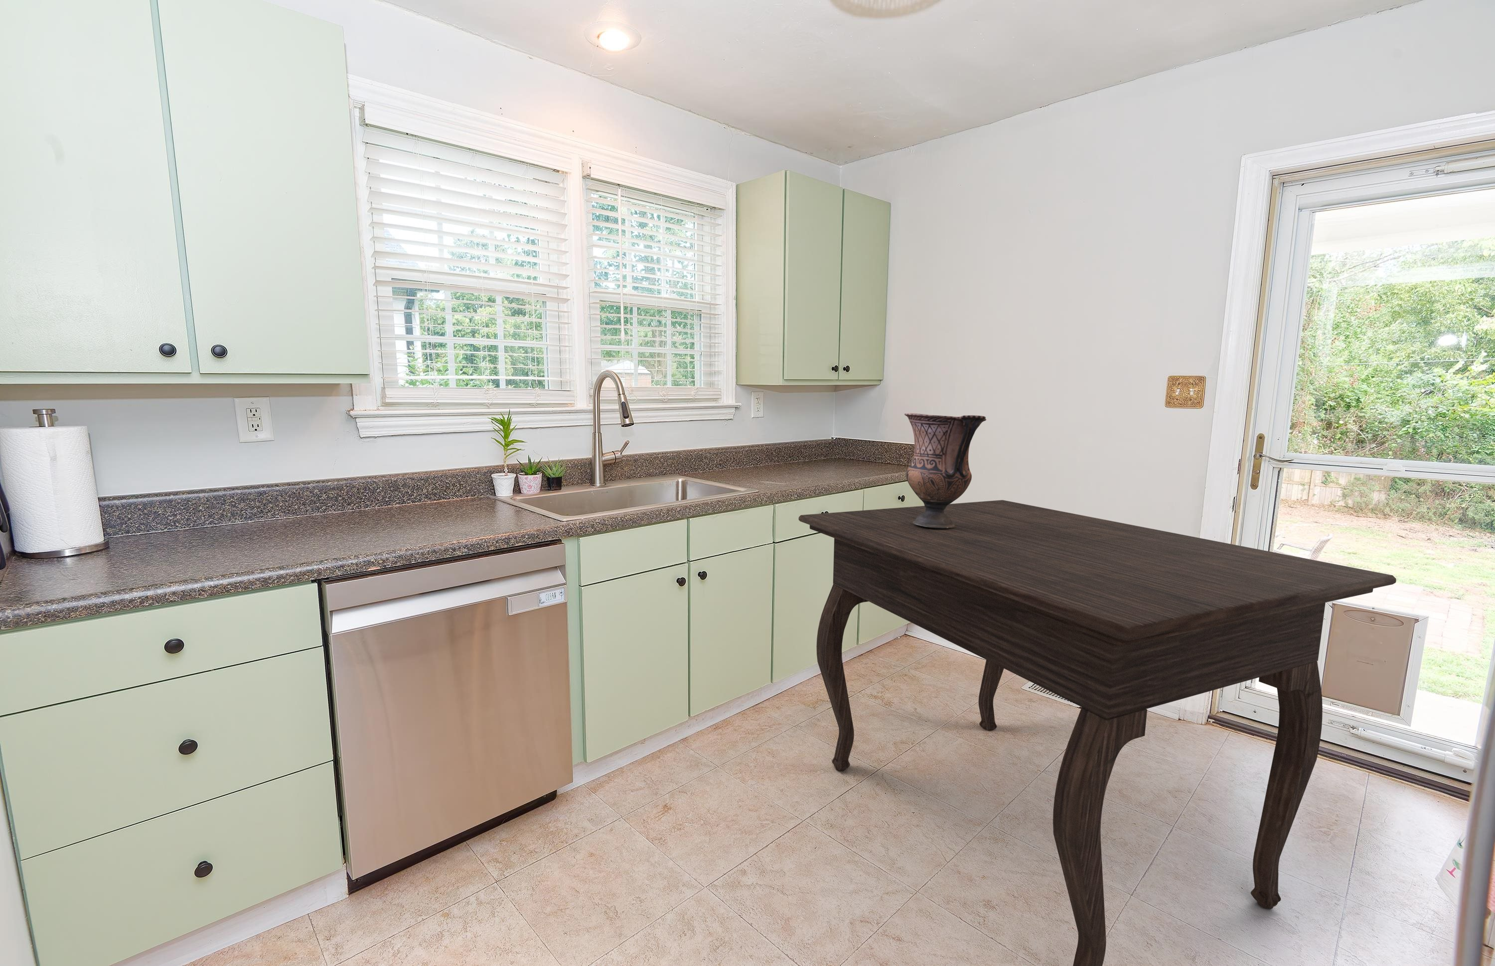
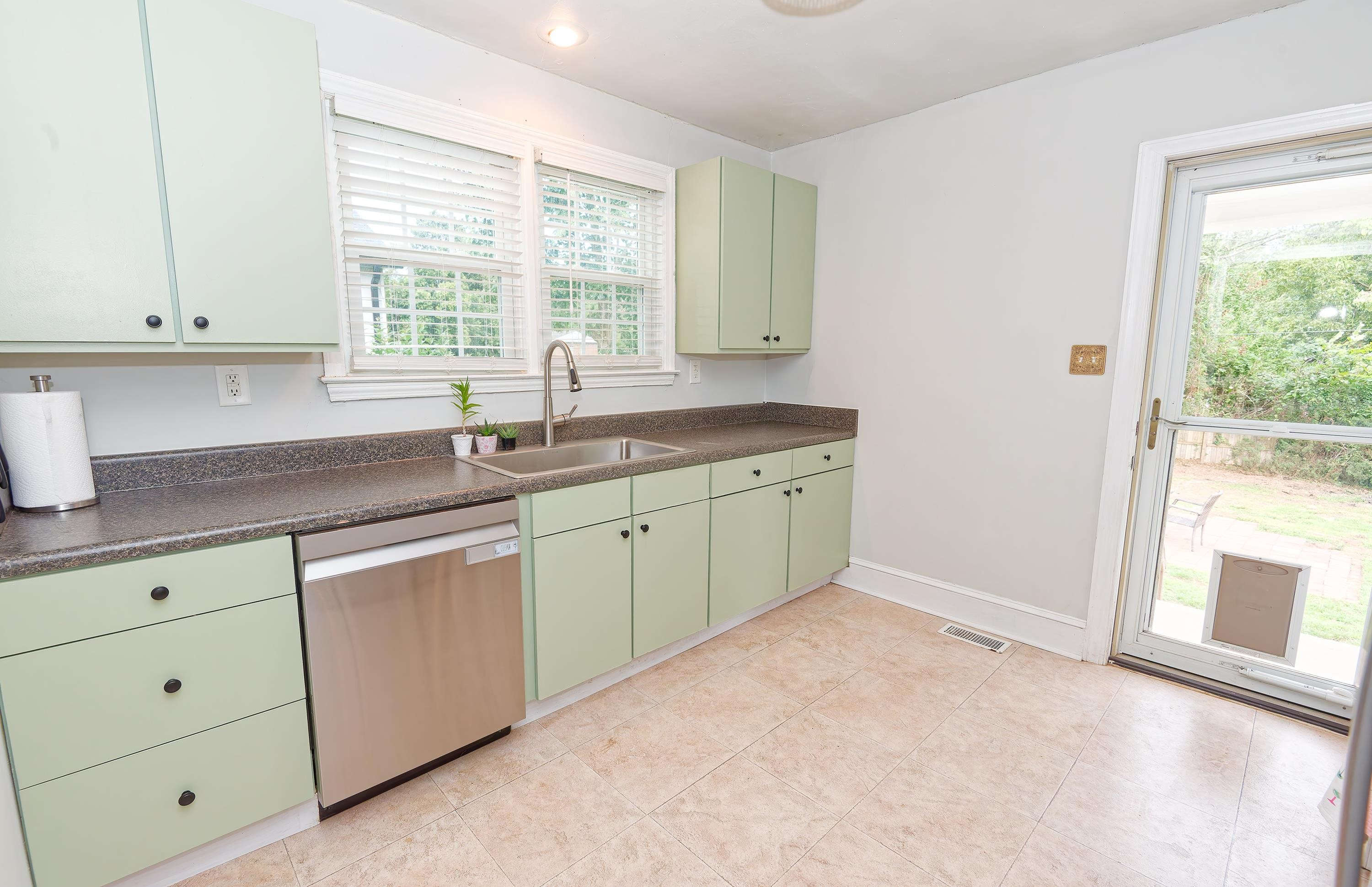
- vase [904,413,987,529]
- dining table [798,500,1397,966]
